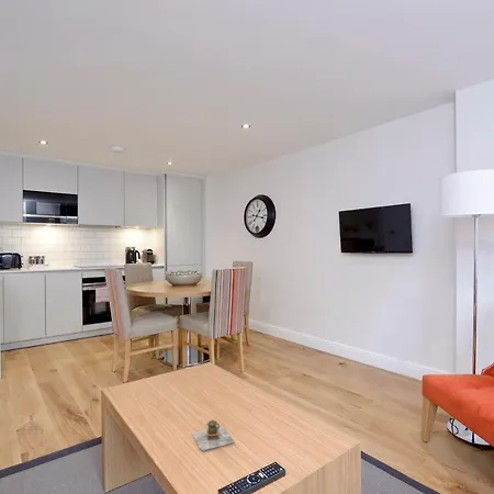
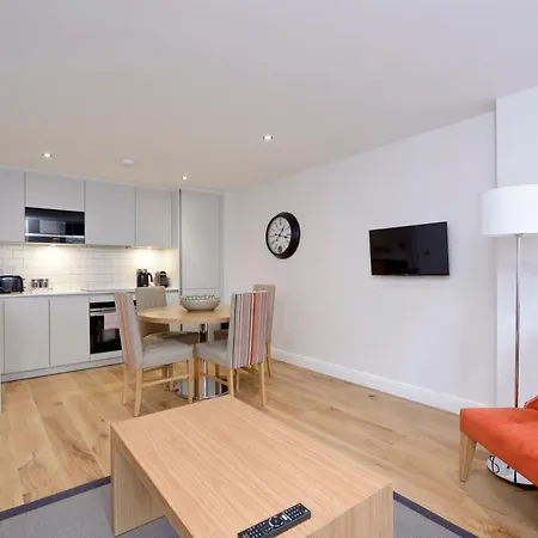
- teapot [191,419,235,452]
